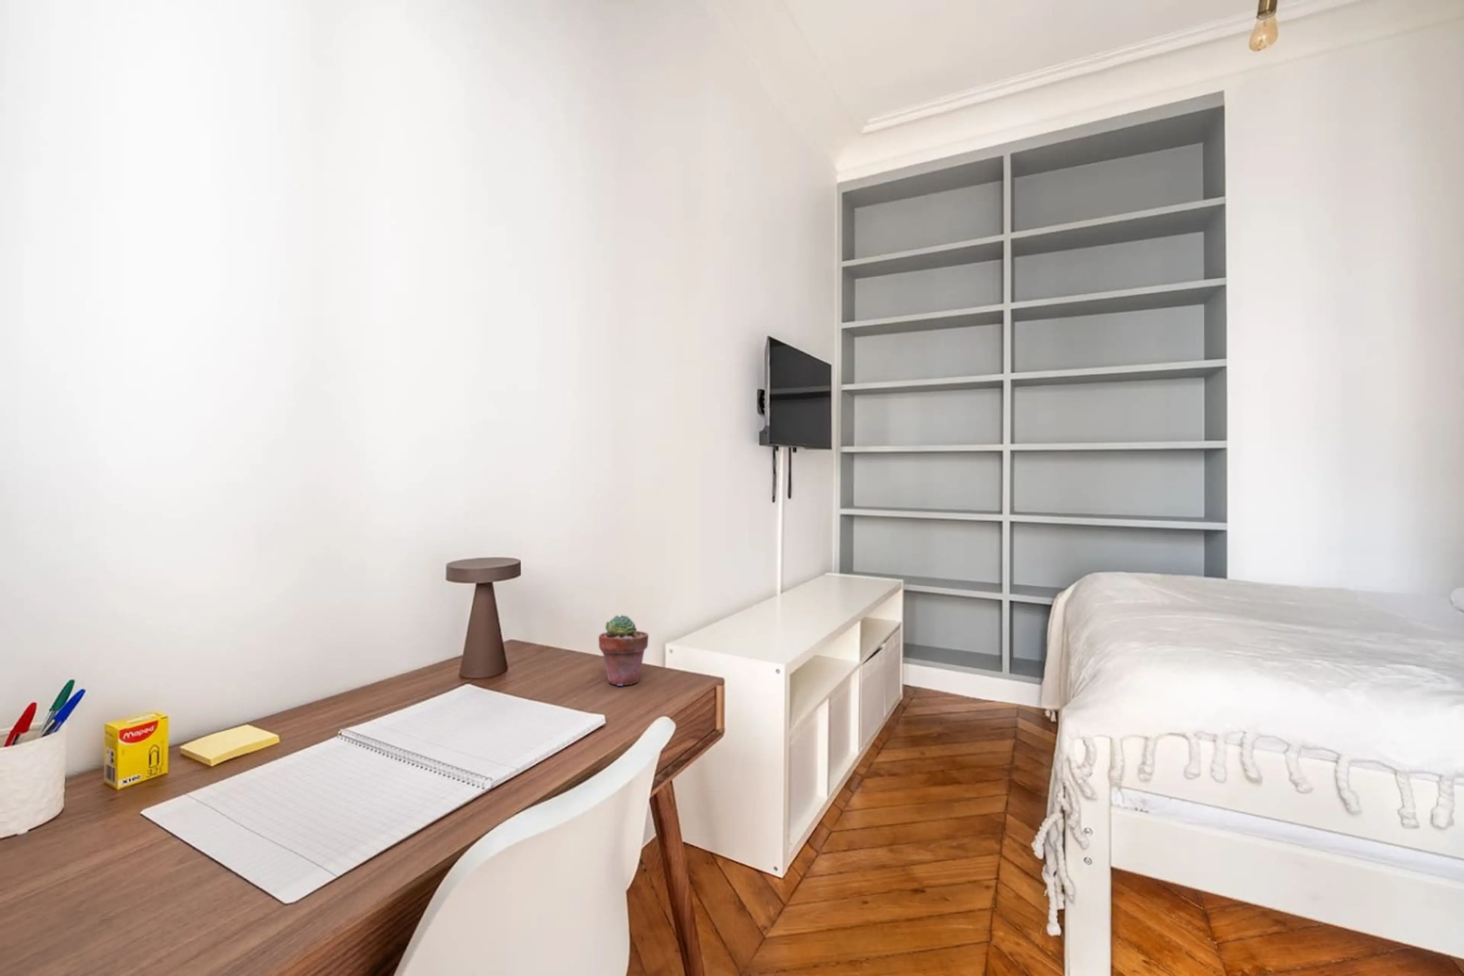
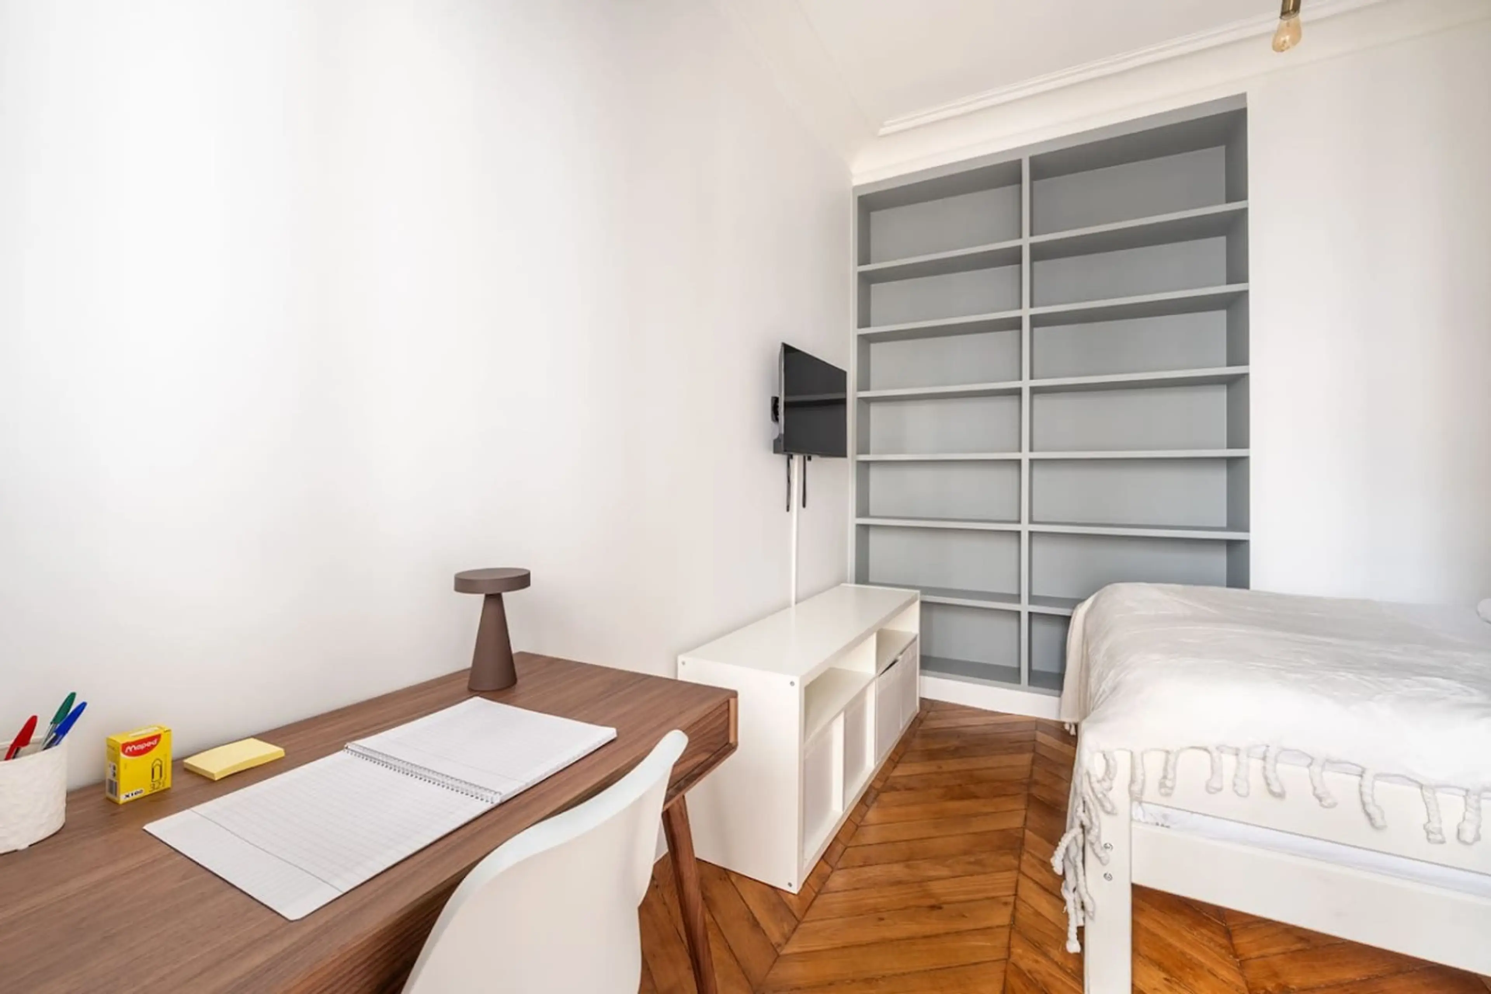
- potted succulent [598,614,649,686]
